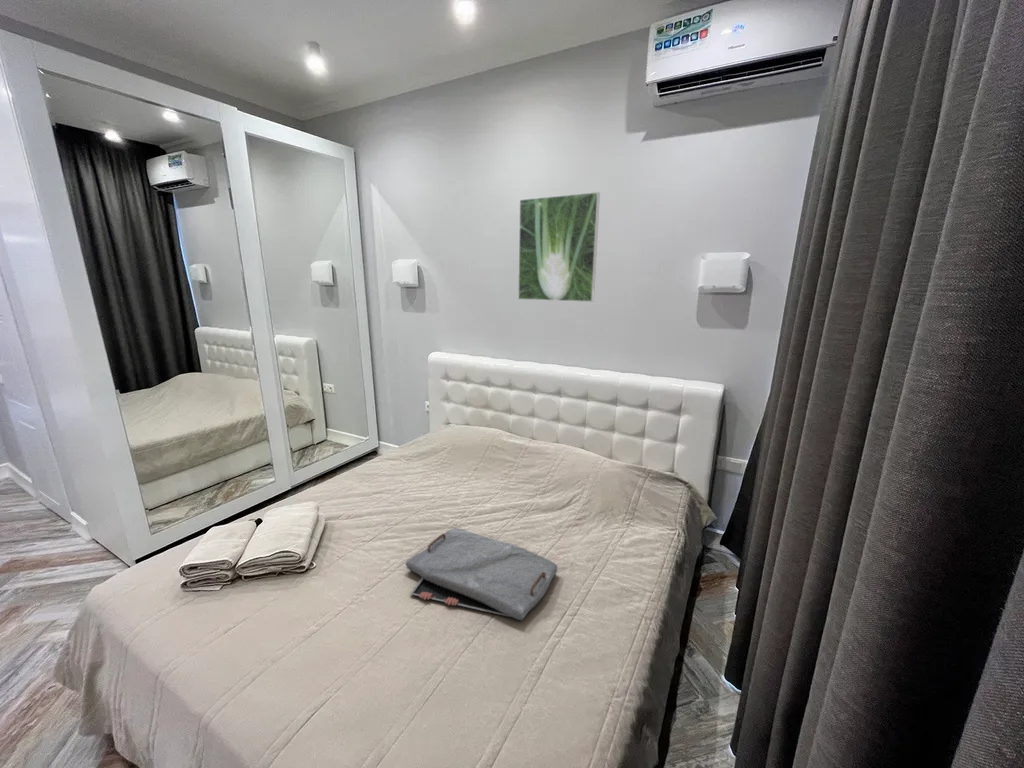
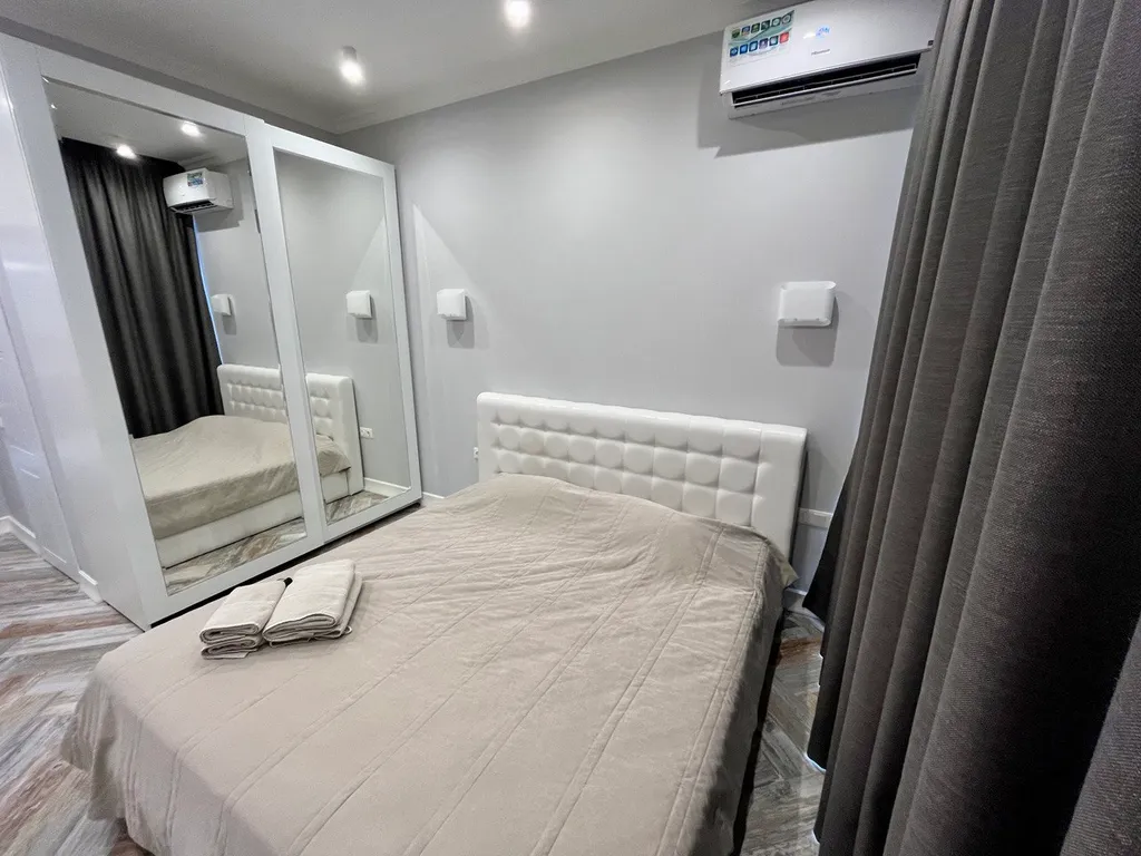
- serving tray [404,527,558,621]
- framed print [517,191,601,303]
